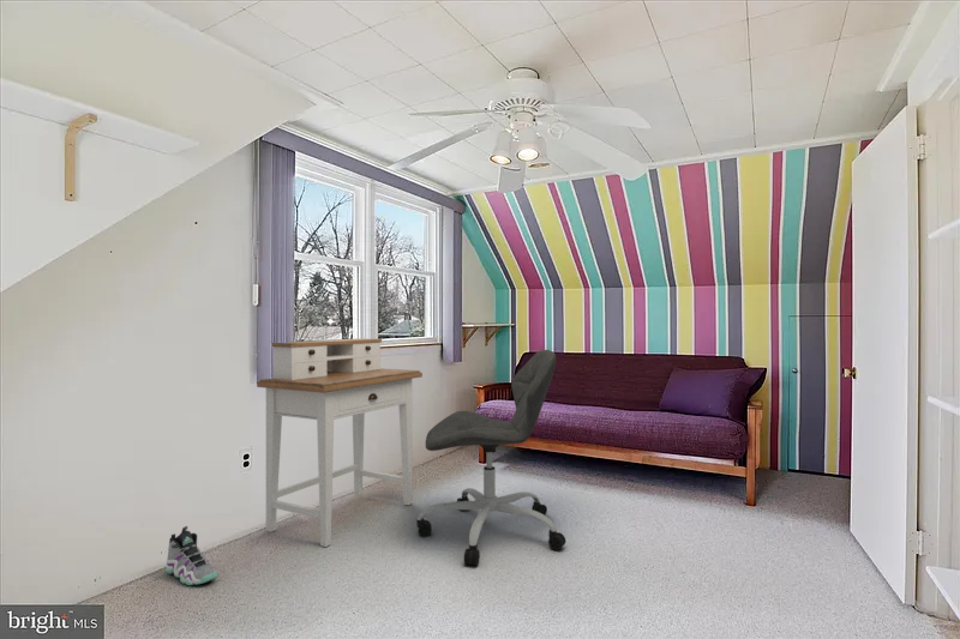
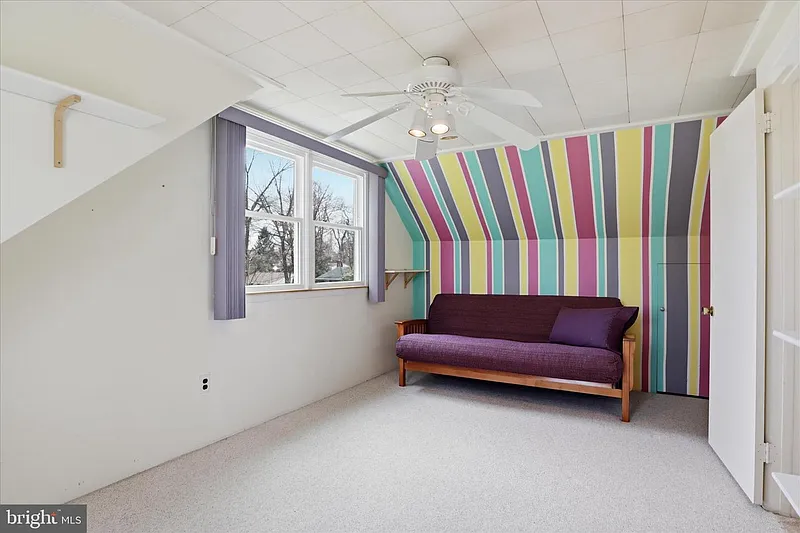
- office chair [415,349,566,567]
- sneaker [164,525,218,586]
- desk [256,337,424,548]
